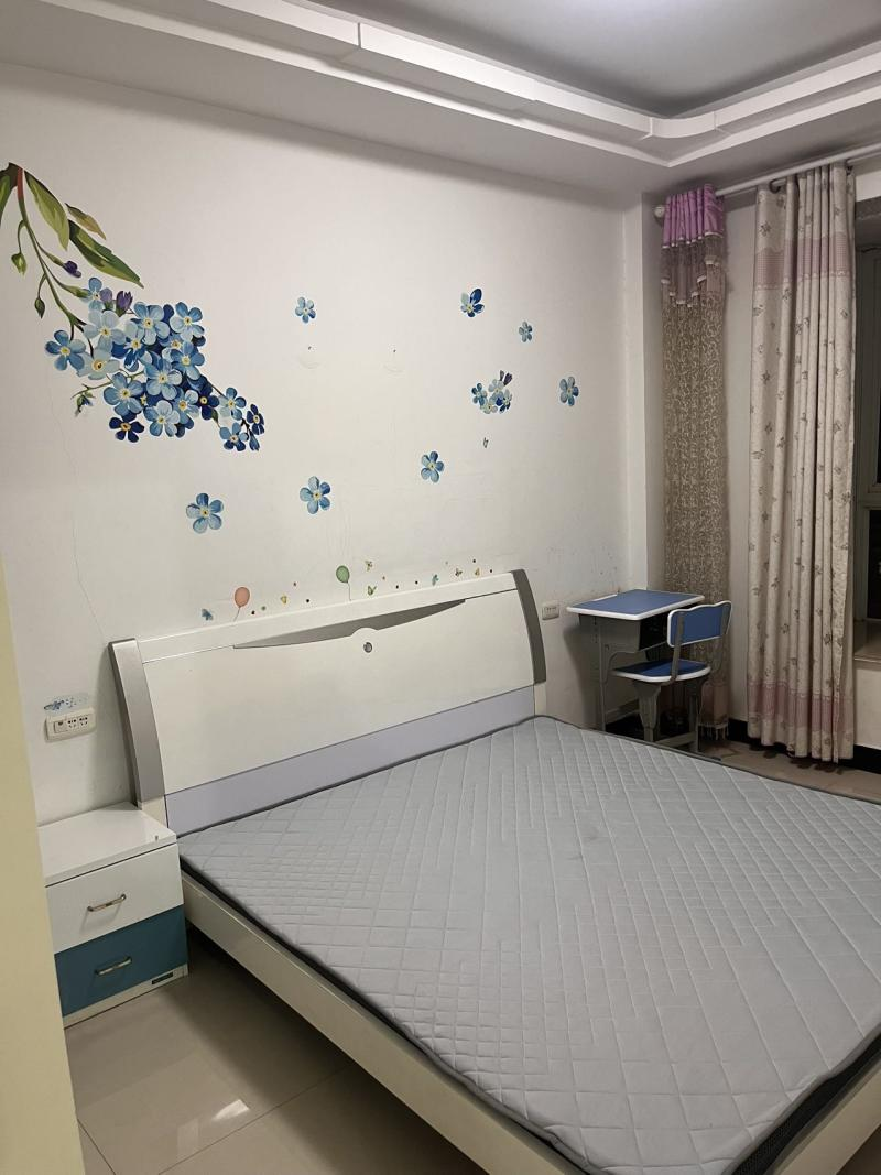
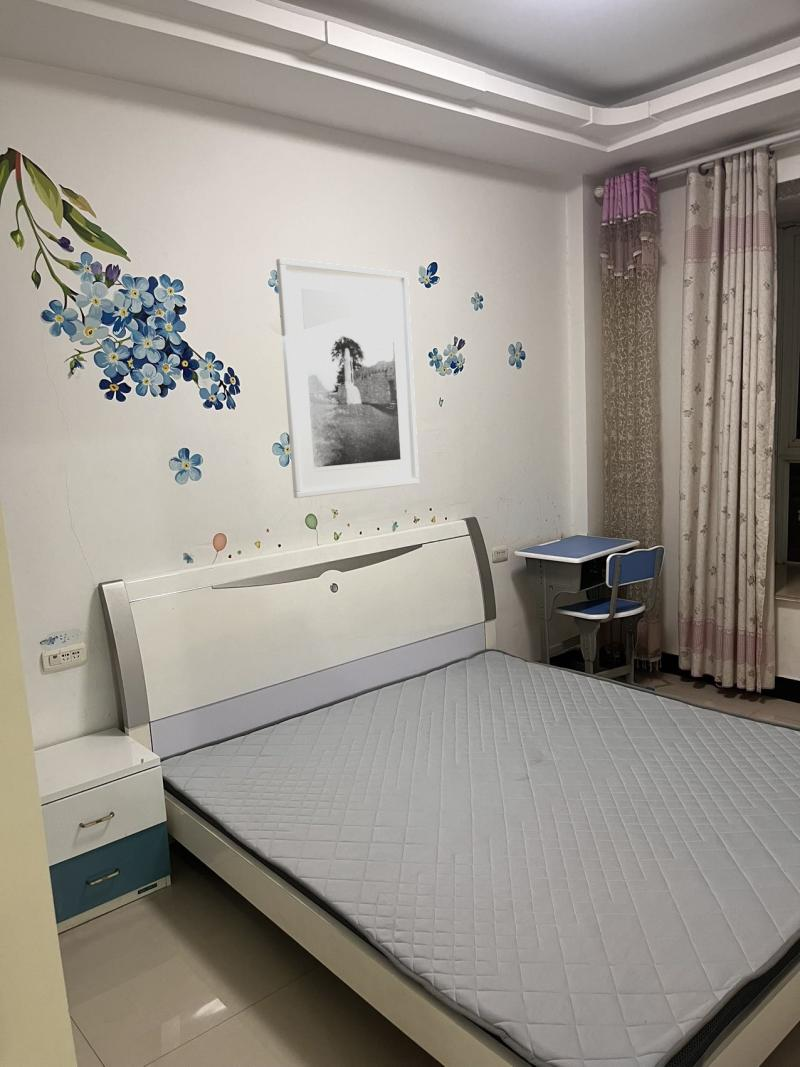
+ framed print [275,257,420,499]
